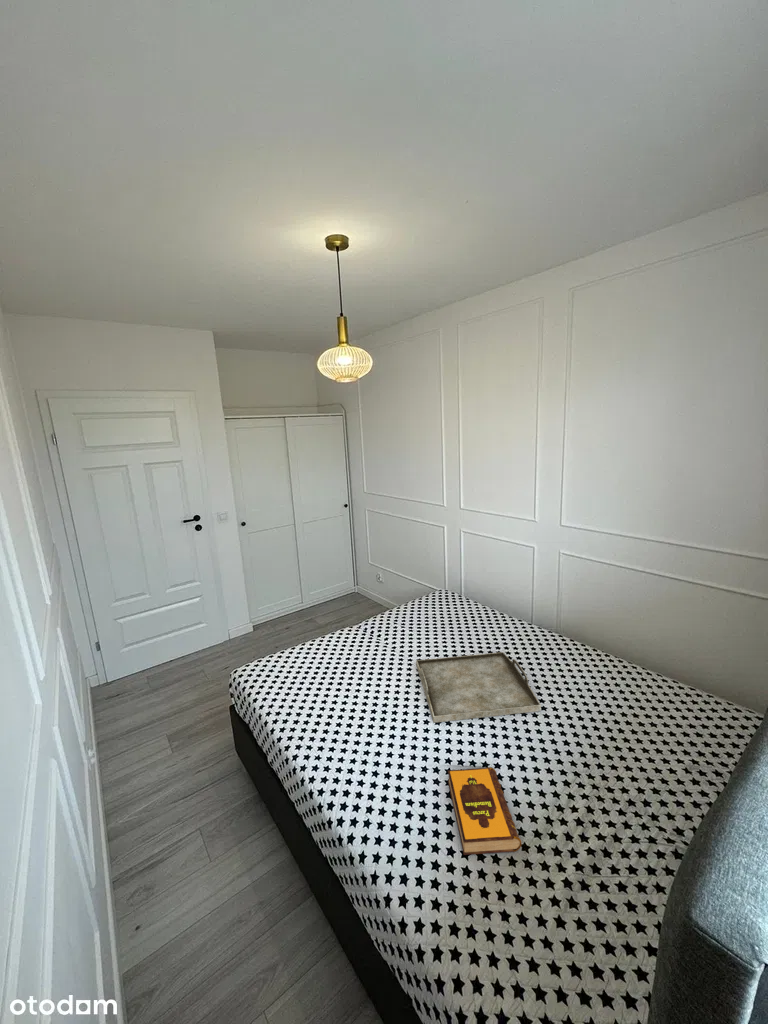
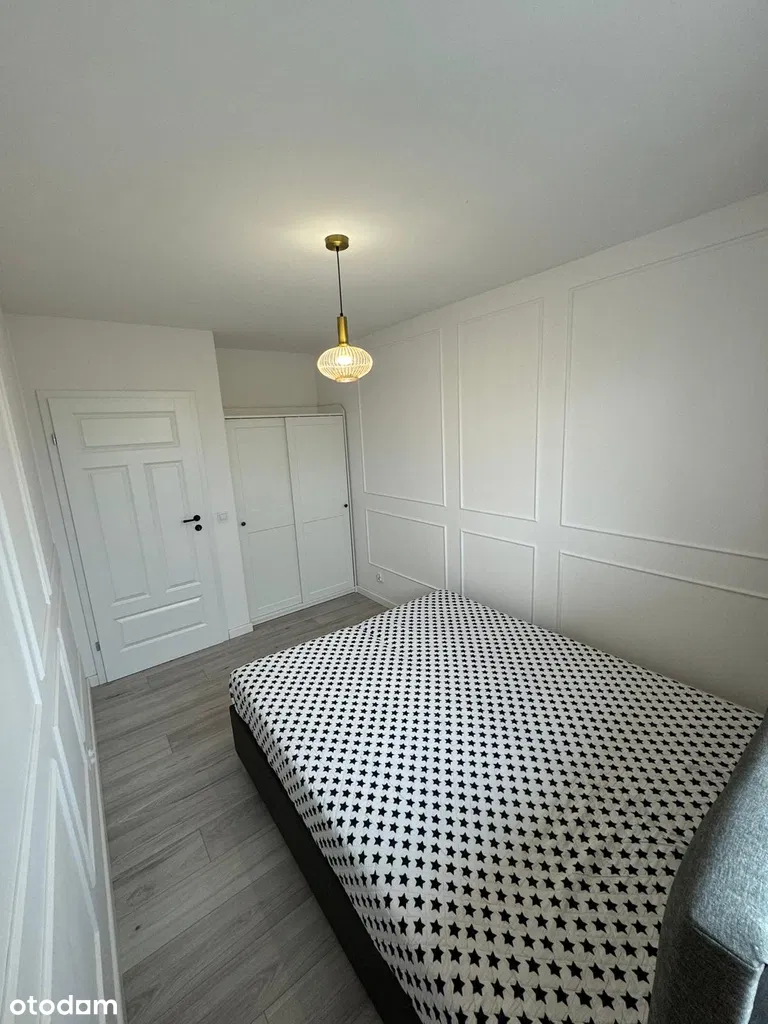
- serving tray [415,651,542,724]
- hardback book [447,766,523,856]
